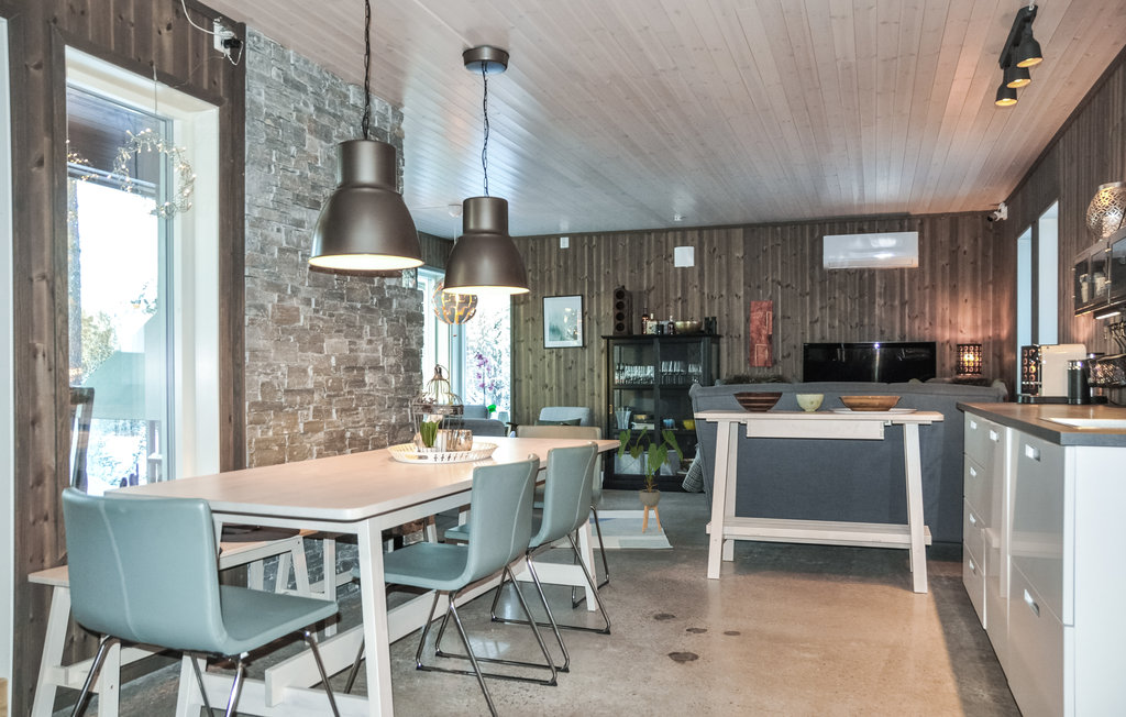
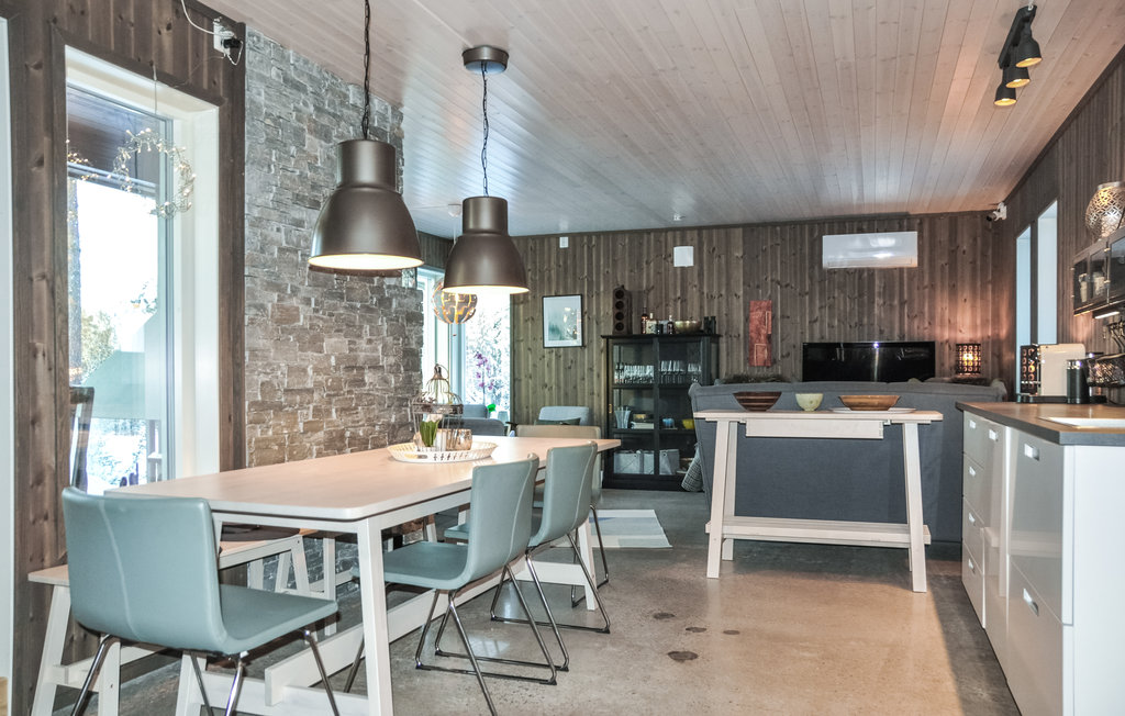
- house plant [617,424,684,533]
